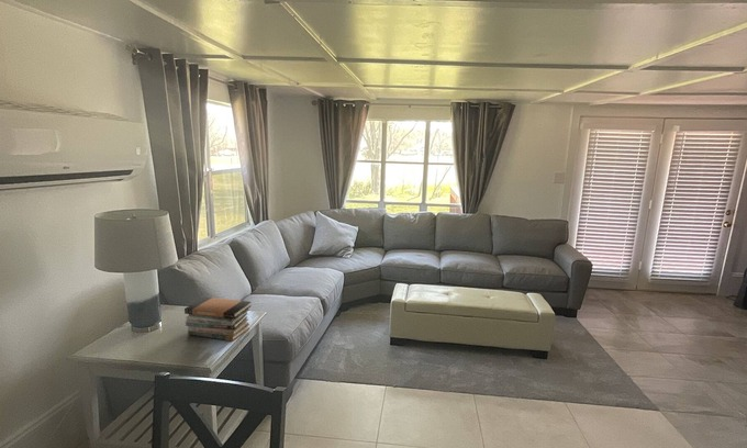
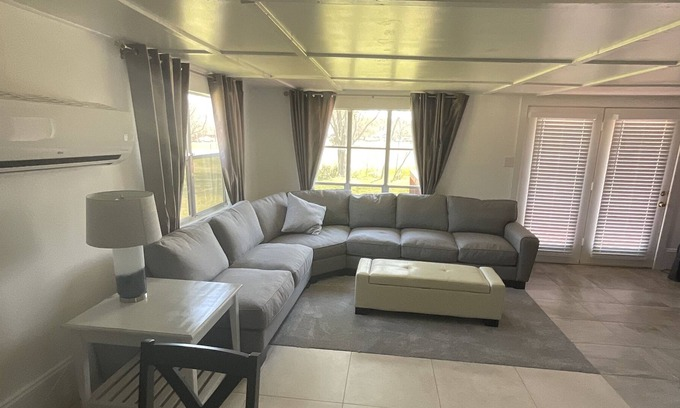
- book stack [183,296,253,343]
